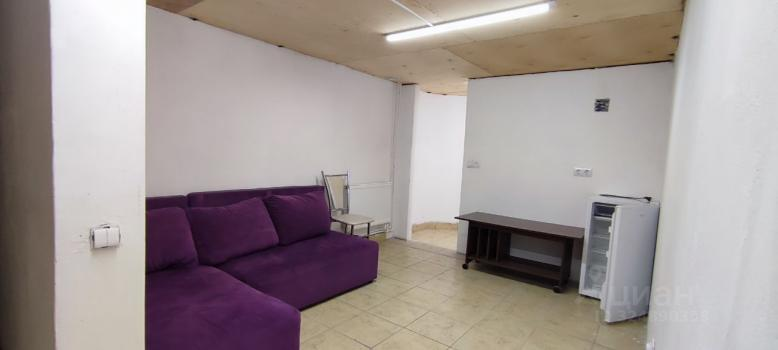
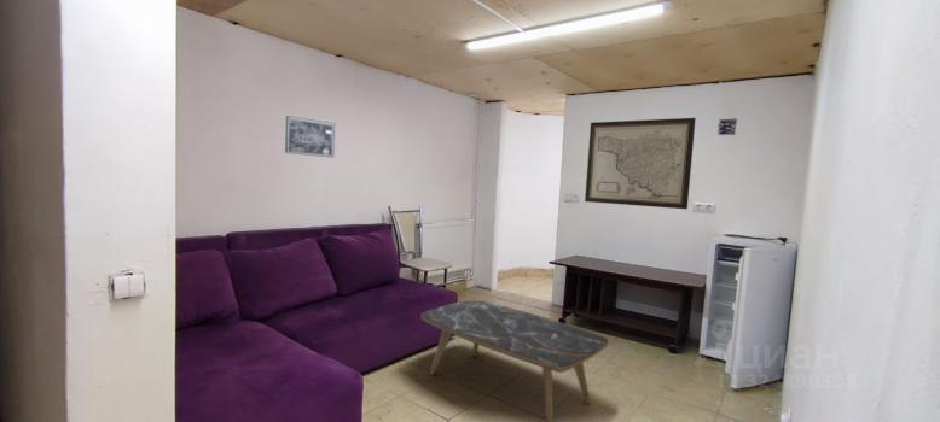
+ wall art [284,115,336,159]
+ wall art [584,117,697,210]
+ coffee table [419,299,610,422]
